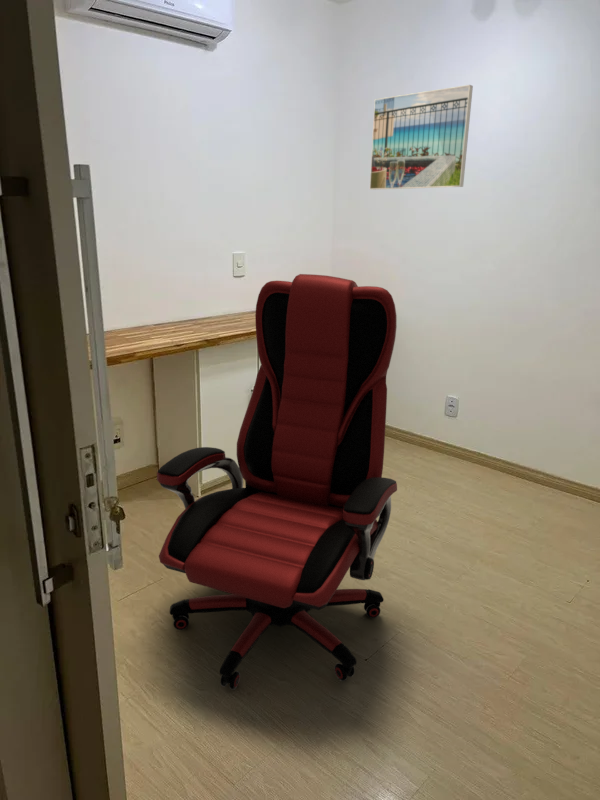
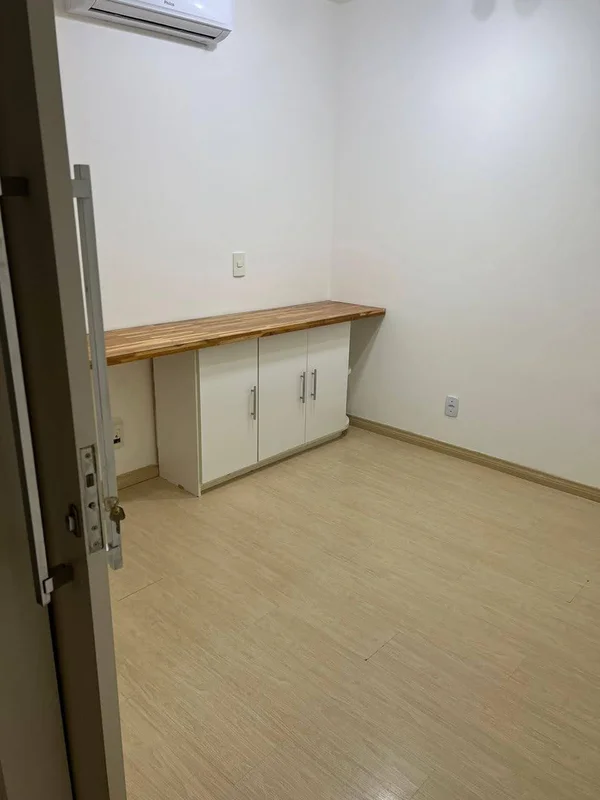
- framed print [369,84,474,191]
- office chair [156,273,398,691]
